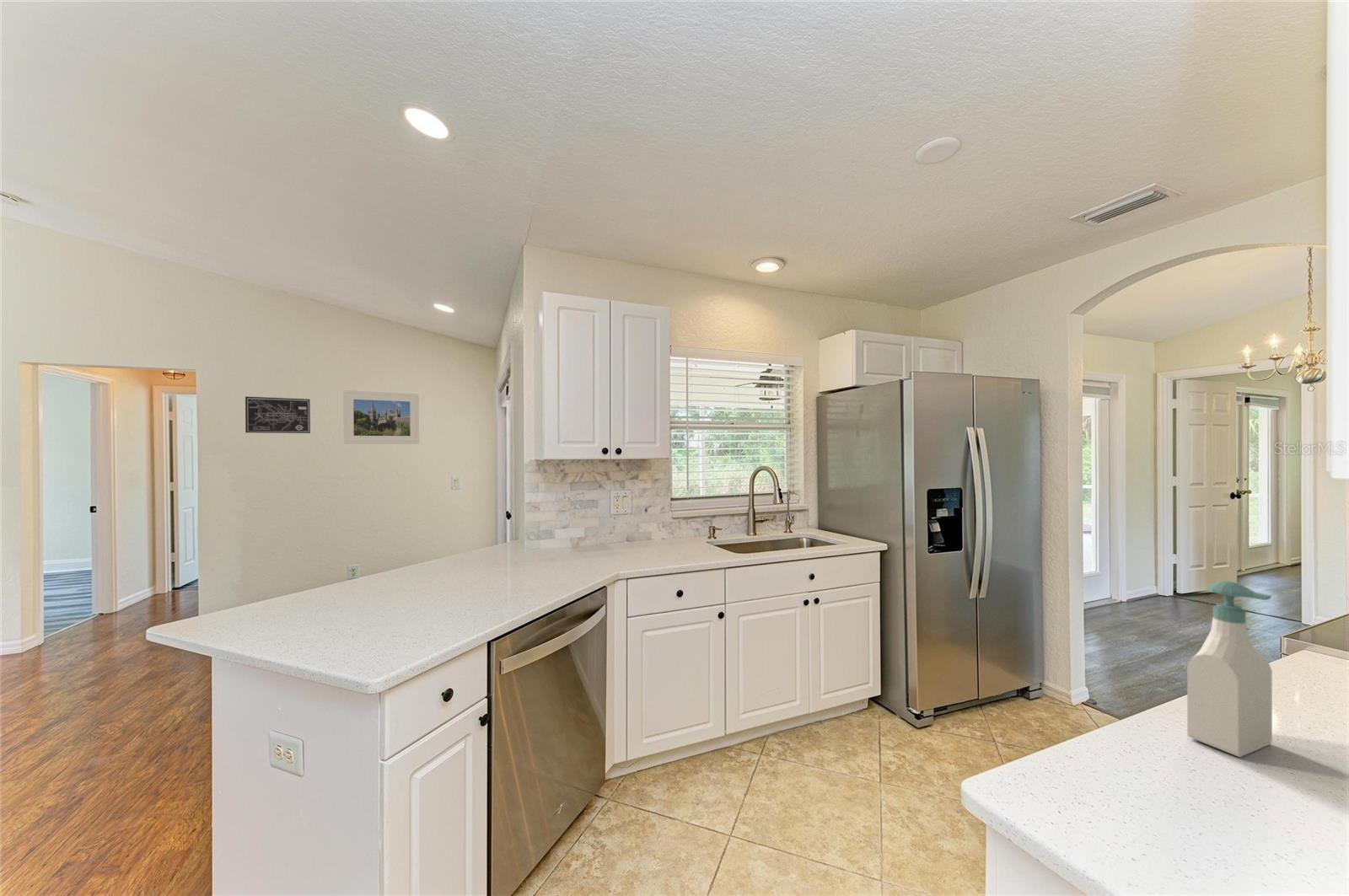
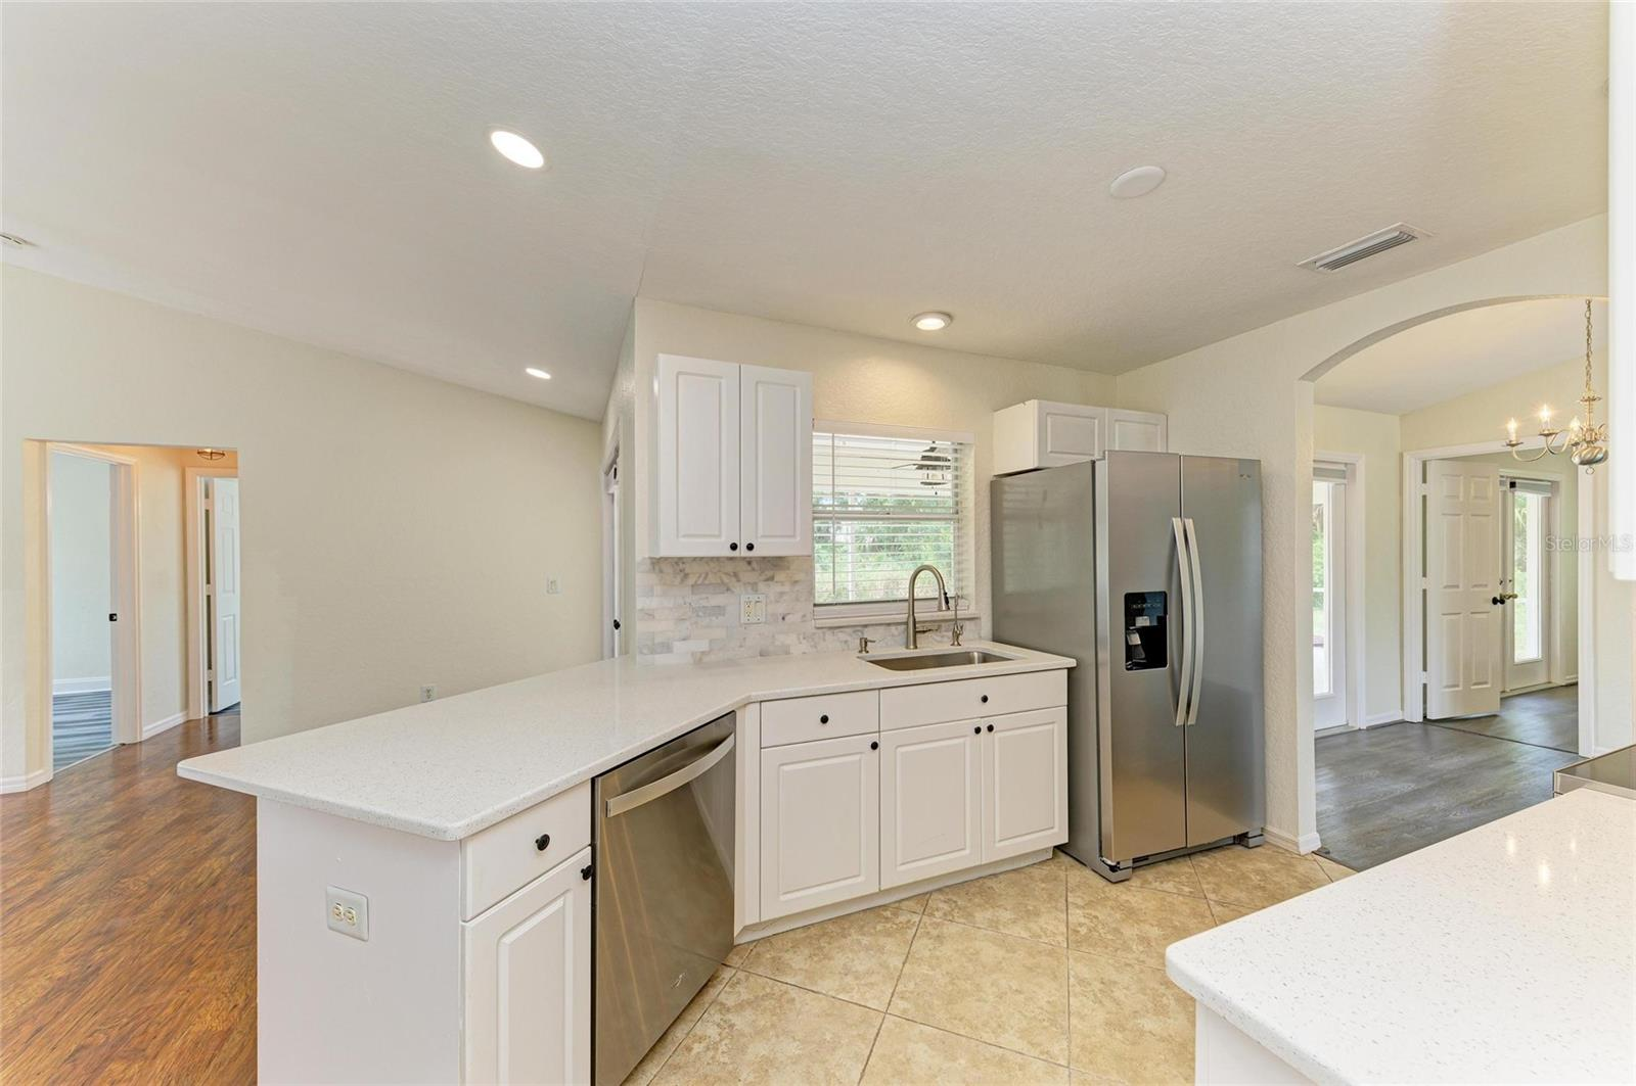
- soap bottle [1186,580,1273,759]
- wall art [245,396,311,434]
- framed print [342,389,420,445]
